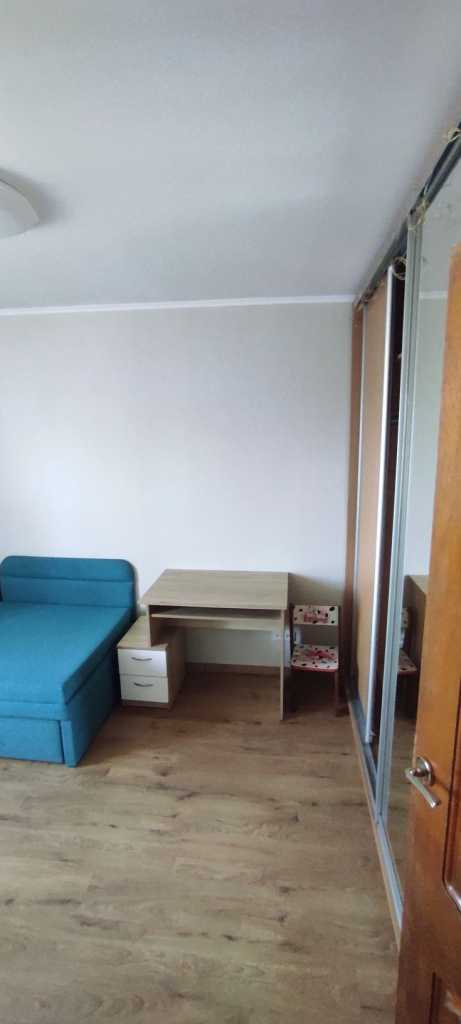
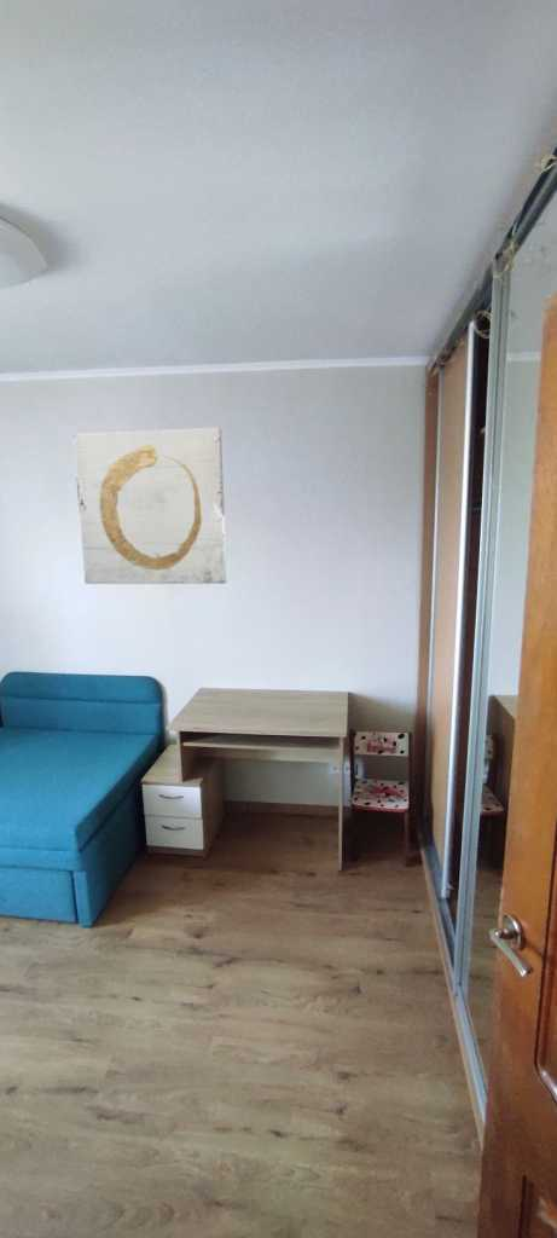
+ wall art [72,427,227,585]
